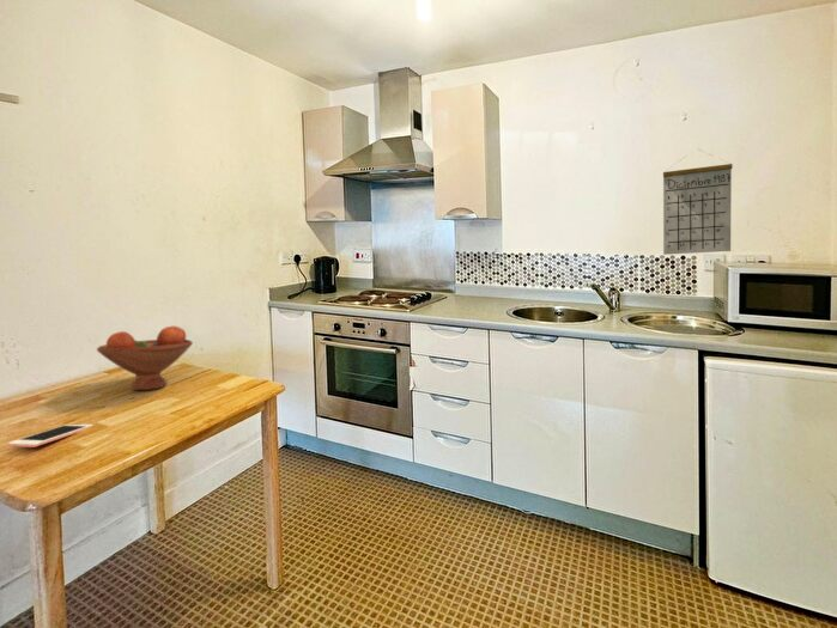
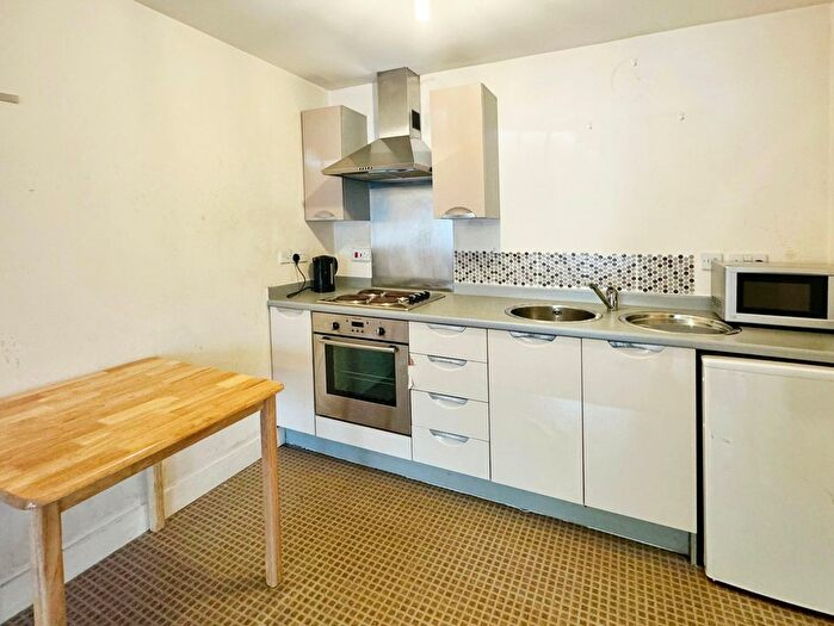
- cell phone [7,423,95,449]
- calendar [662,148,734,256]
- fruit bowl [96,325,194,391]
